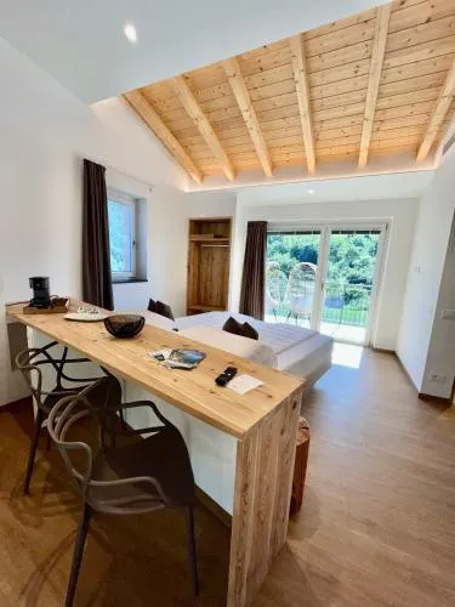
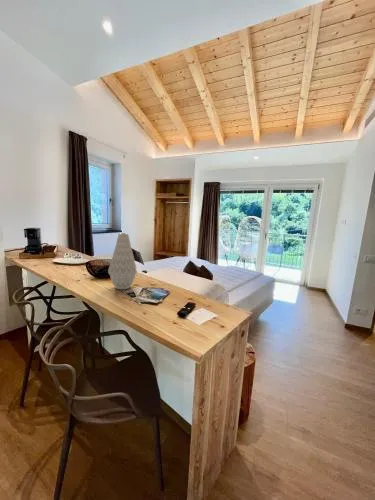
+ vase [107,232,138,290]
